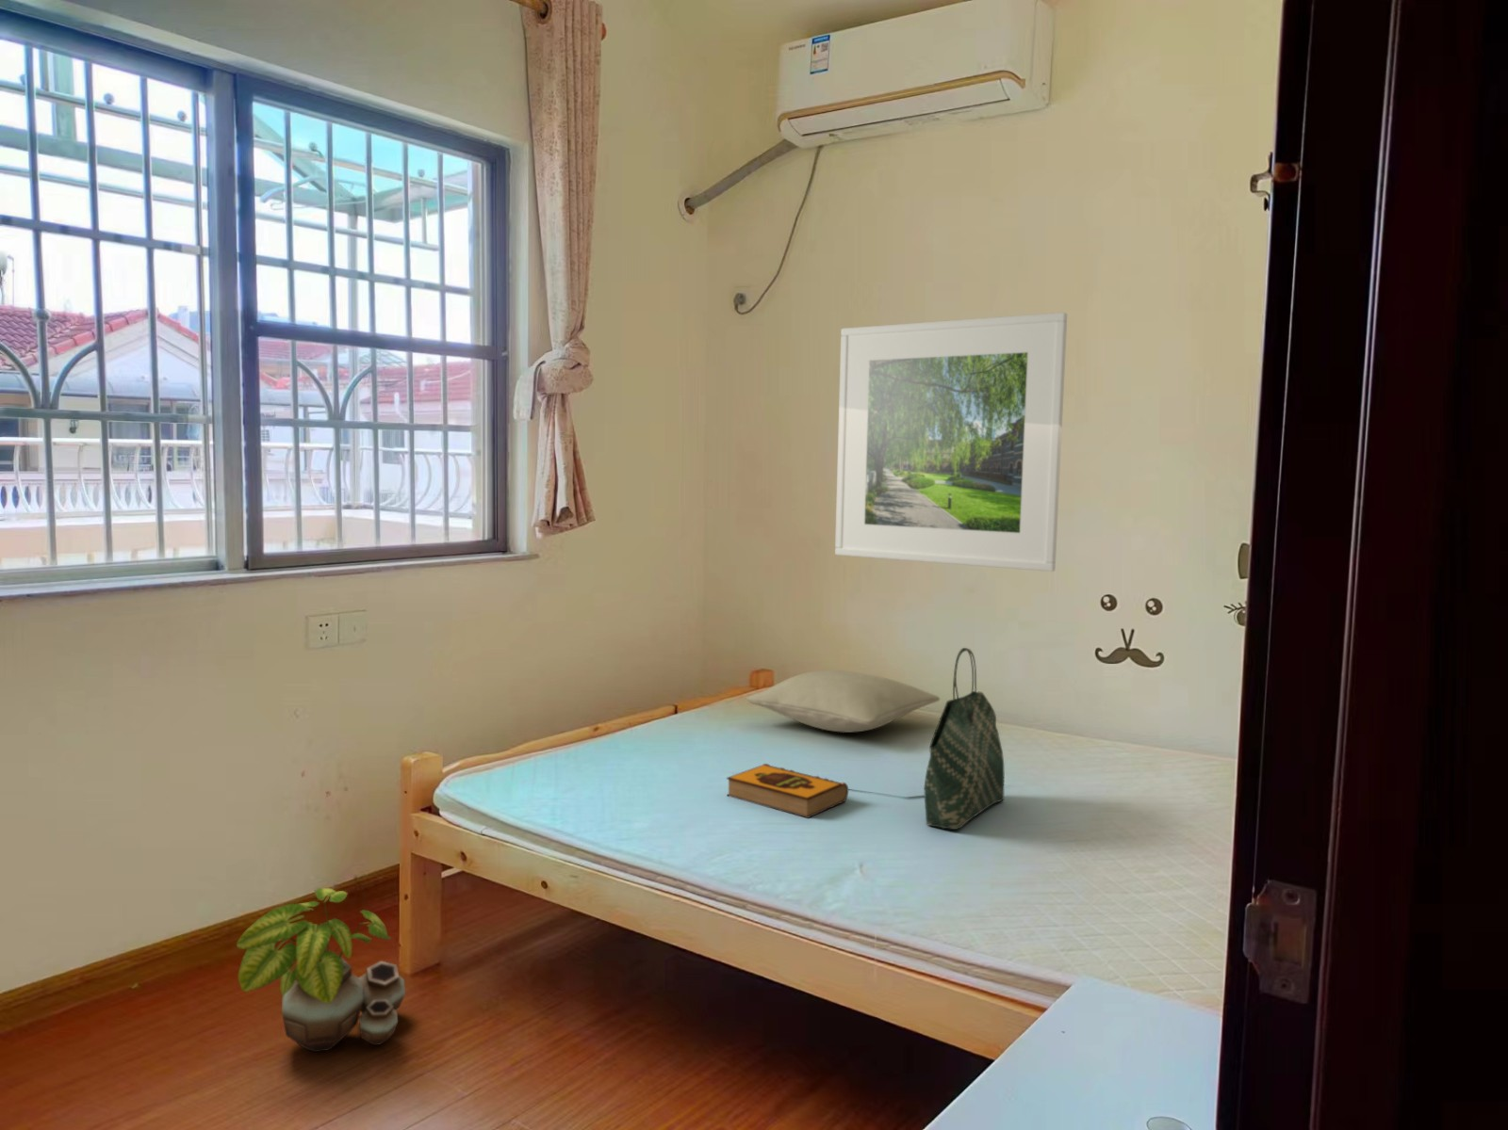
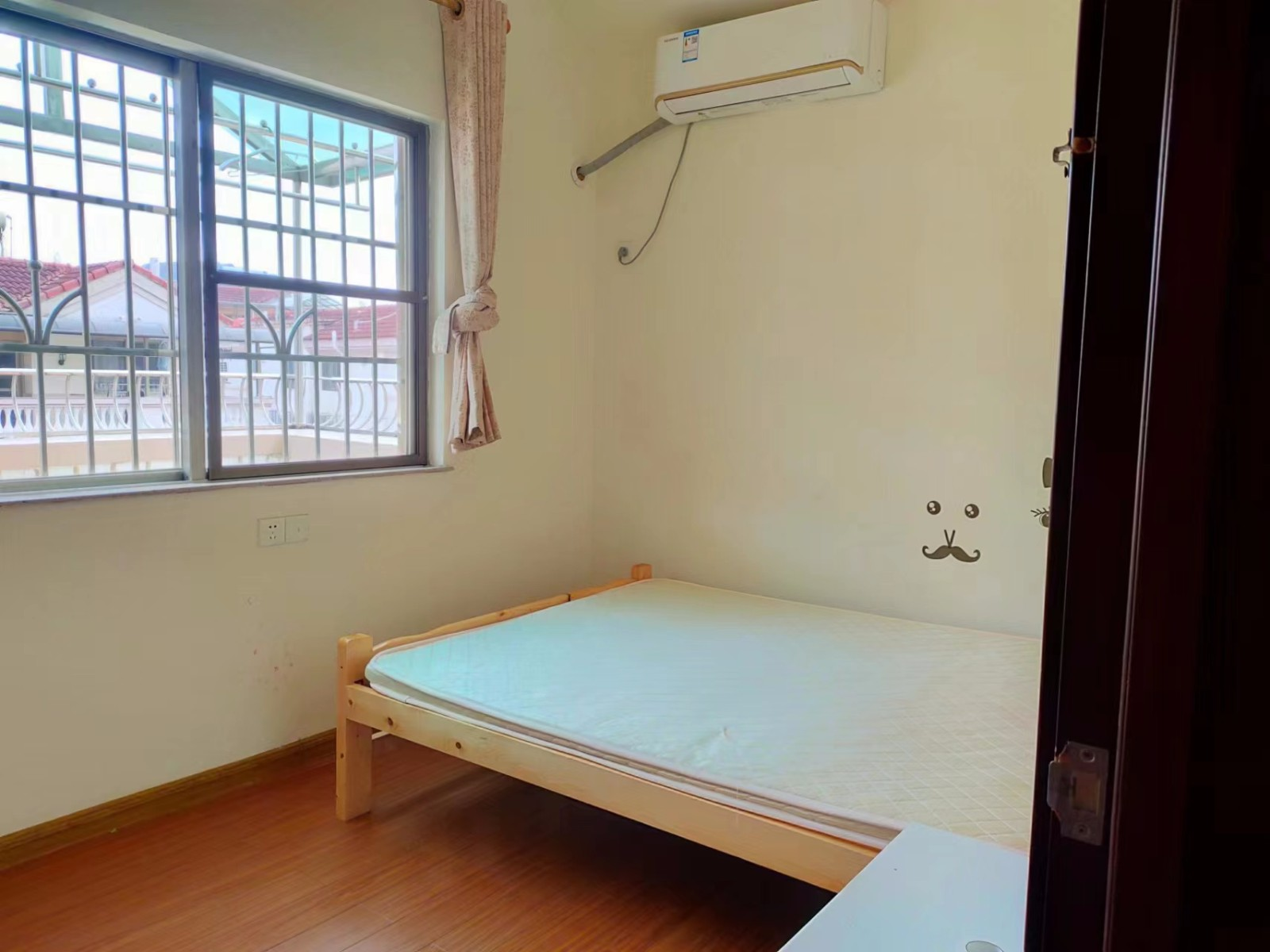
- tote bag [924,647,1005,831]
- hardback book [726,763,849,819]
- potted plant [235,887,406,1053]
- pillow [746,669,940,734]
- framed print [834,312,1067,572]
